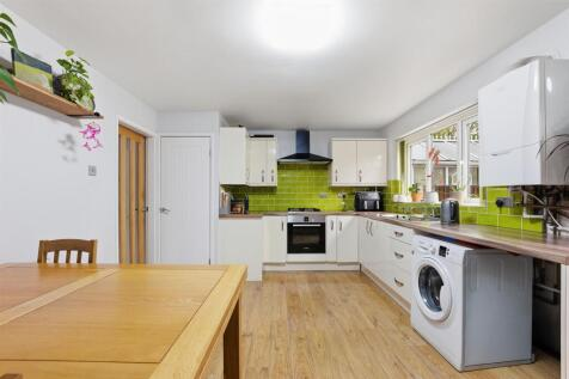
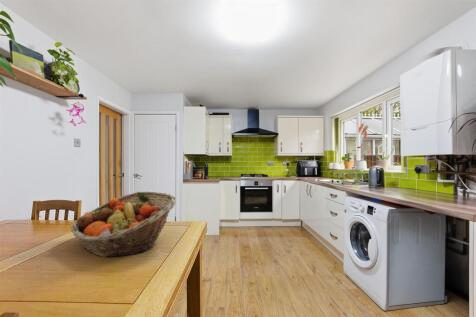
+ fruit basket [70,191,177,258]
